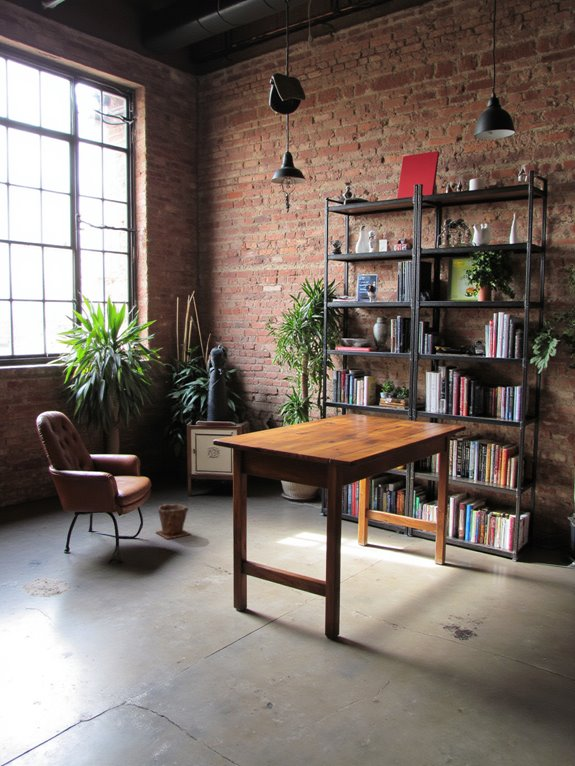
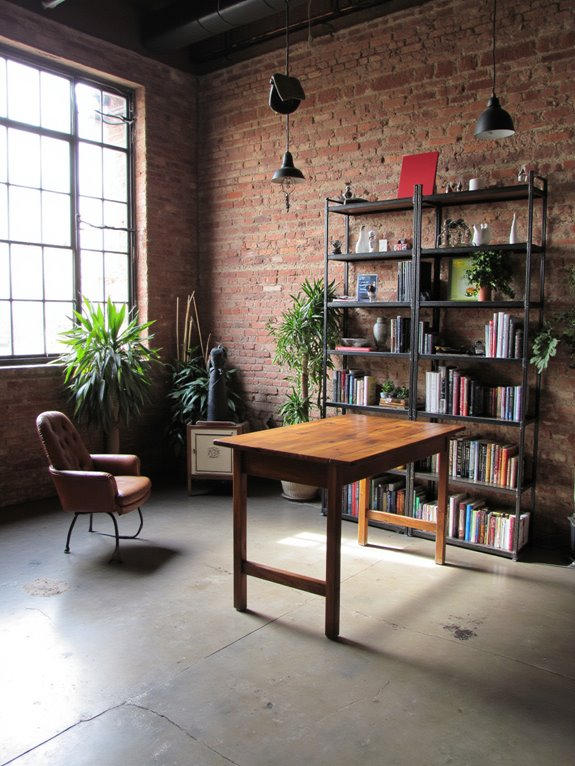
- plant pot [155,503,192,540]
